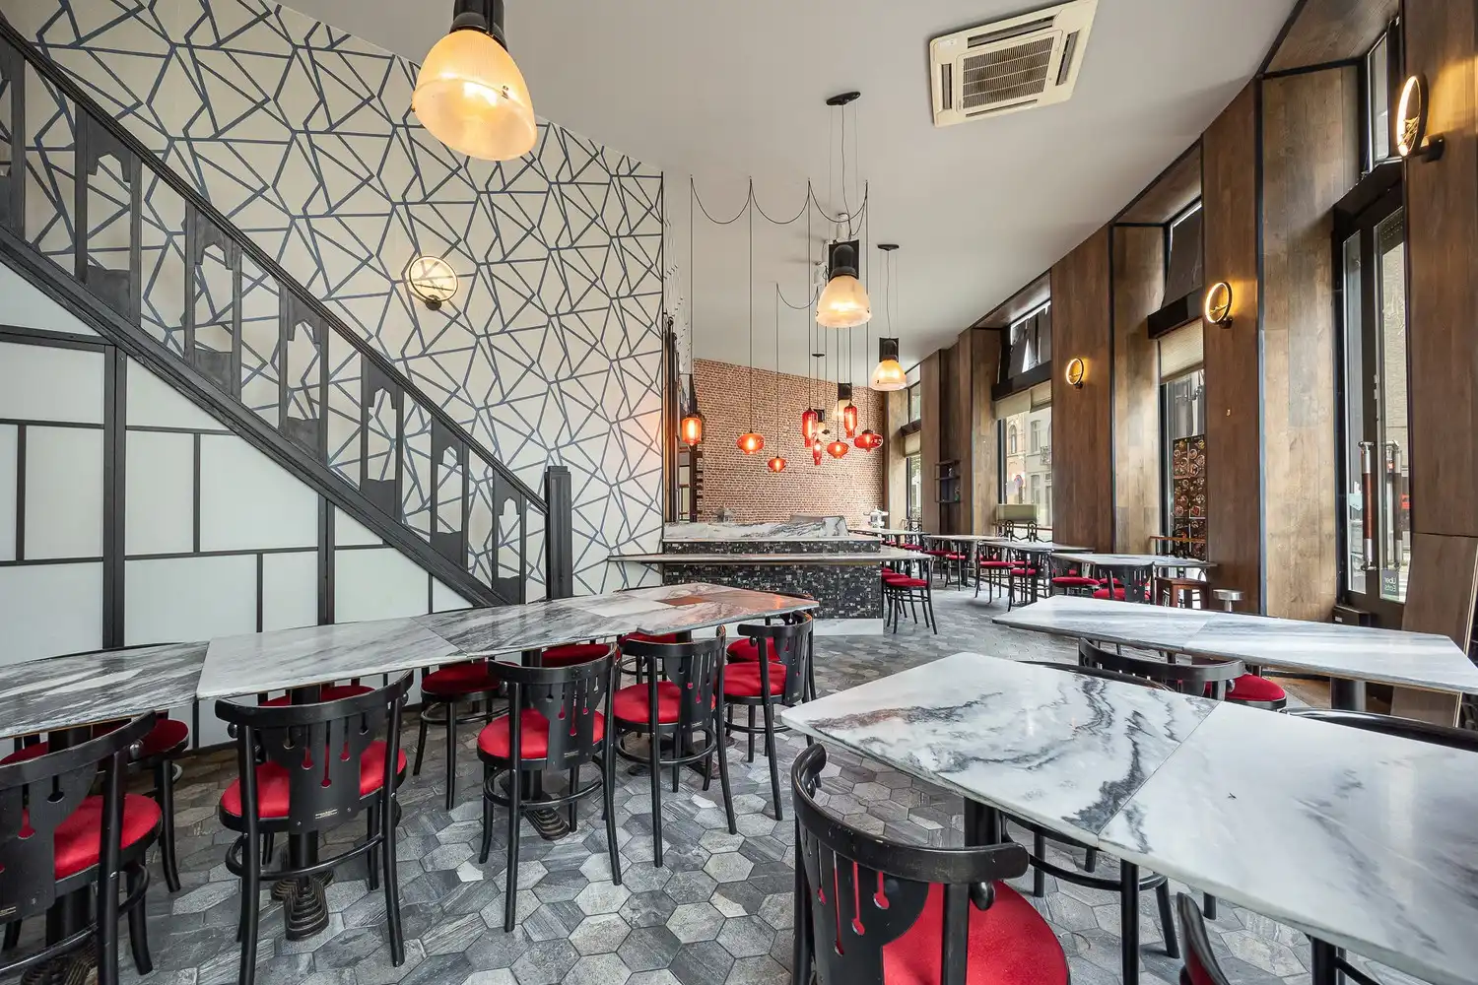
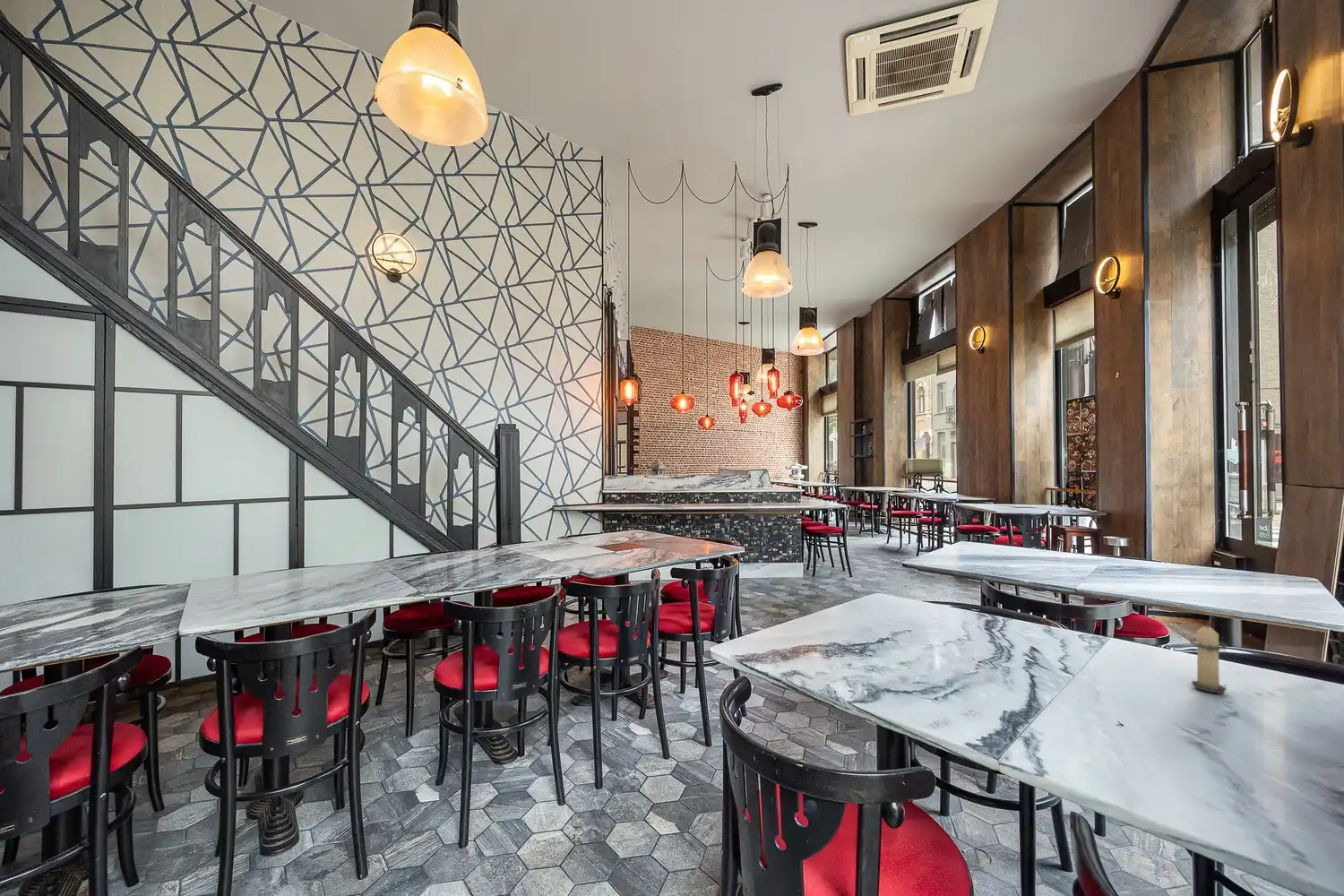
+ candle [1188,621,1228,694]
